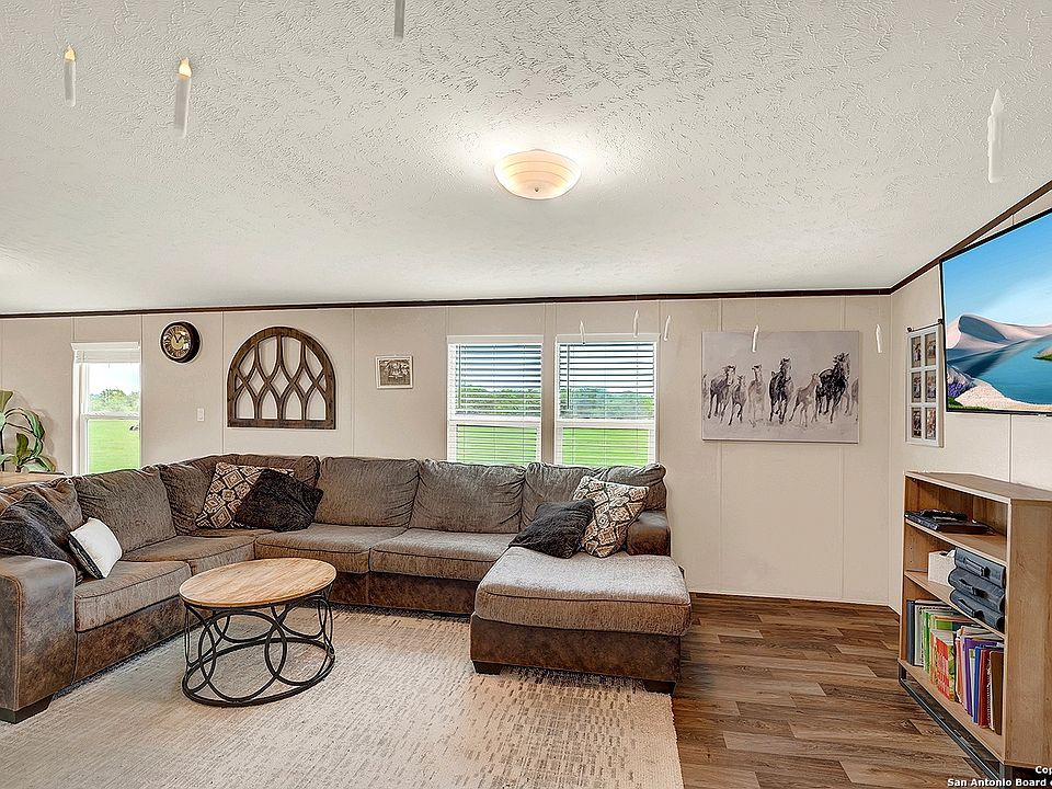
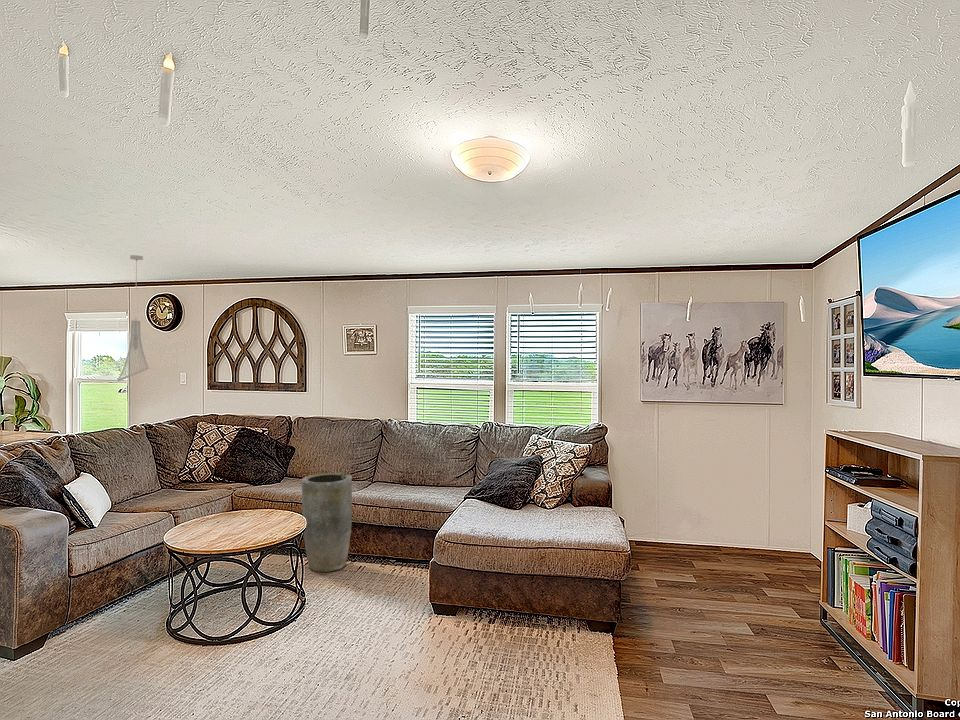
+ vase [301,472,353,573]
+ pendant light [117,254,150,382]
